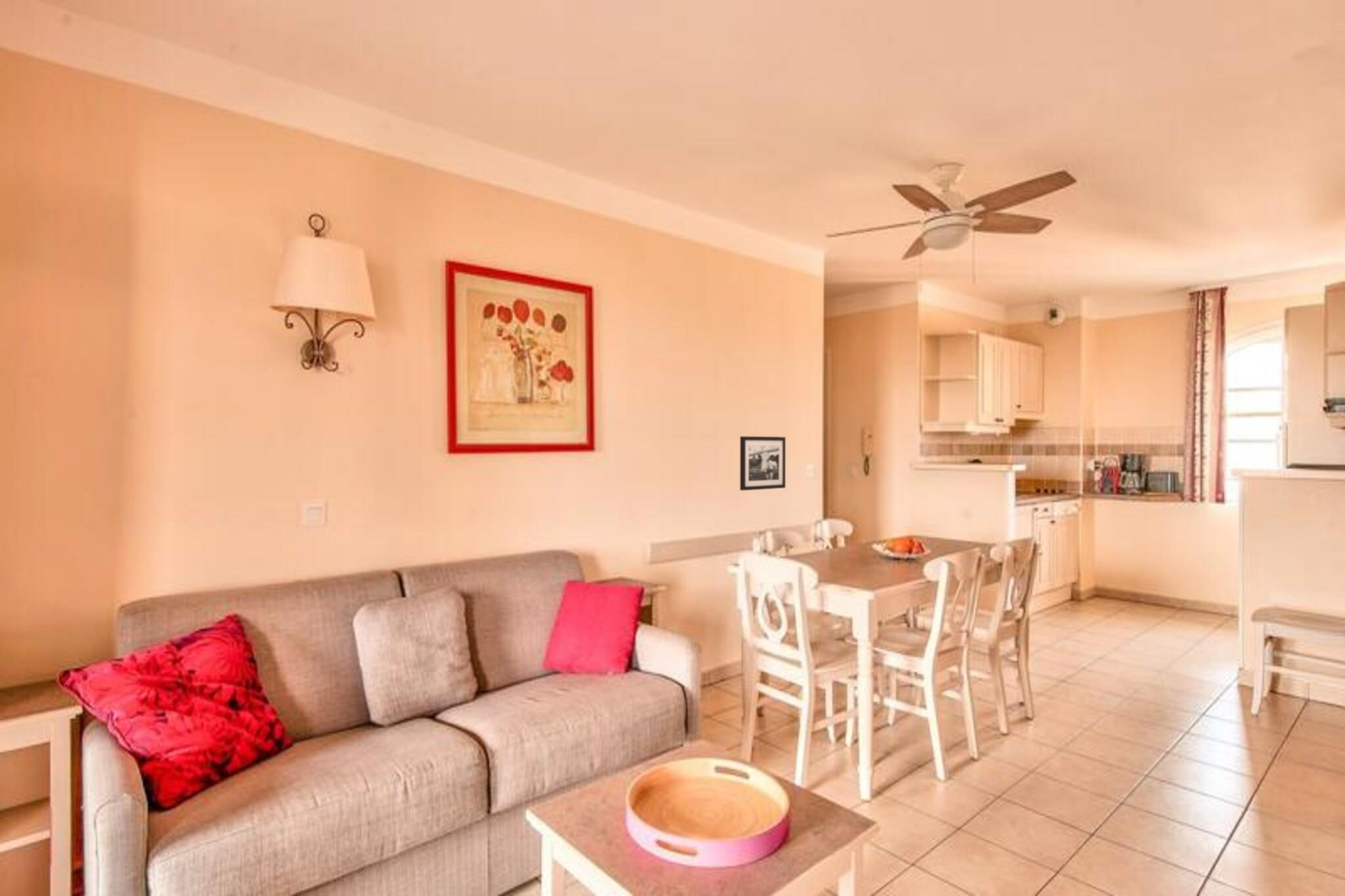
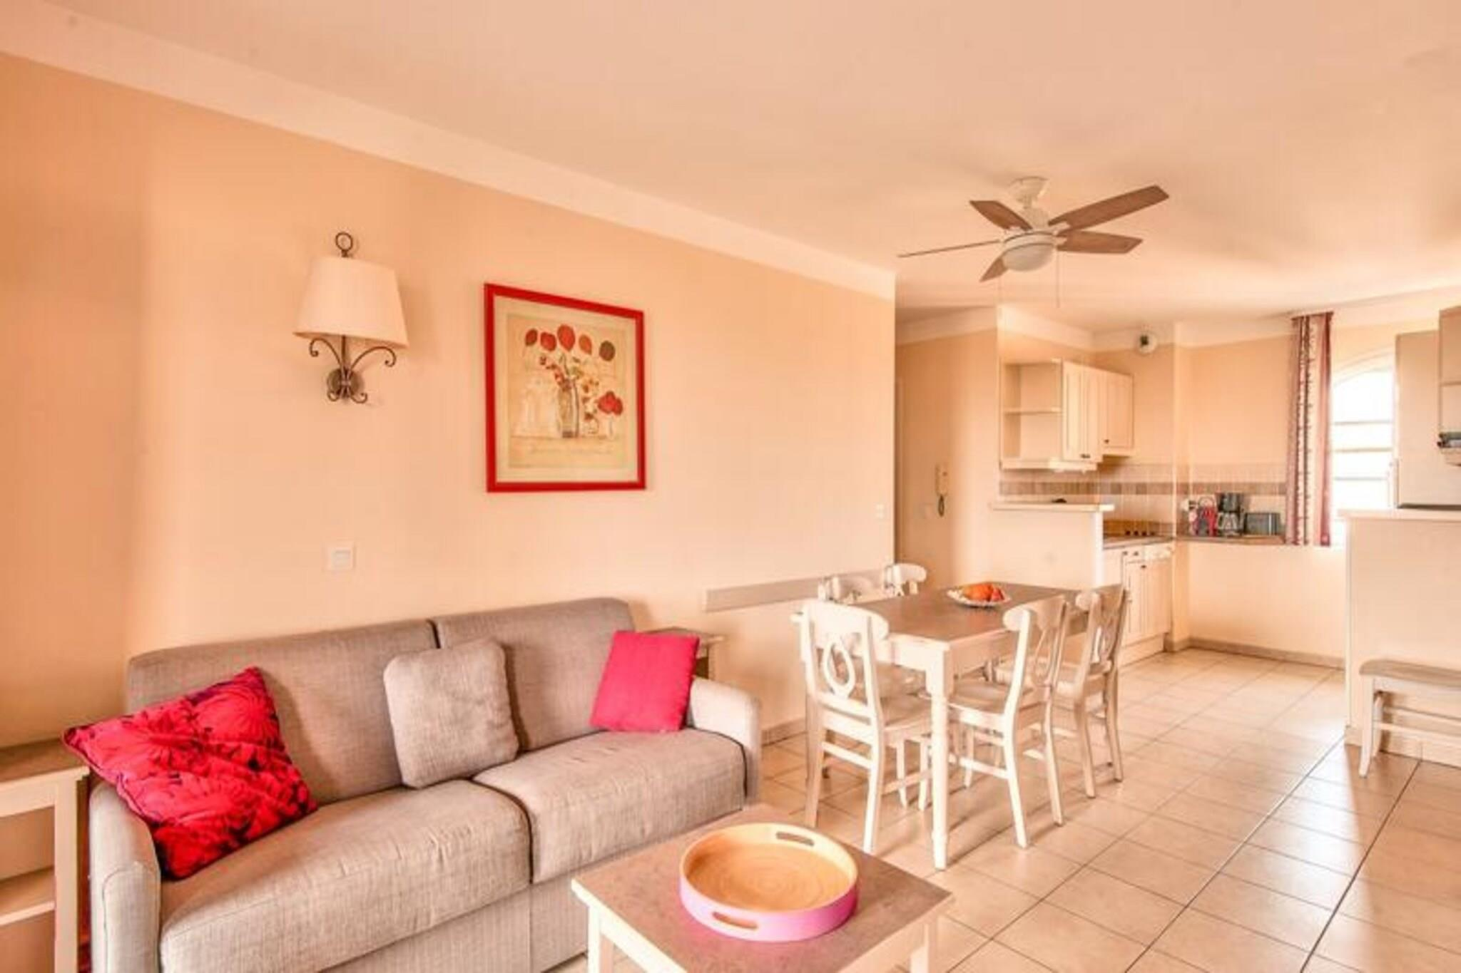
- picture frame [739,436,786,491]
